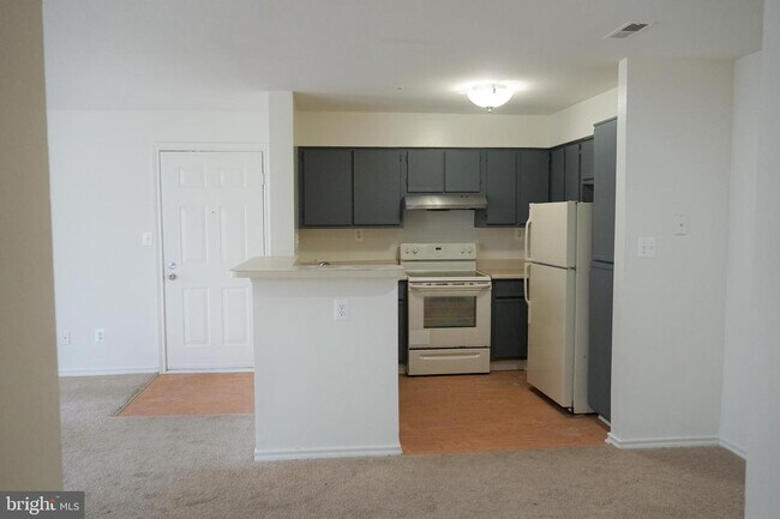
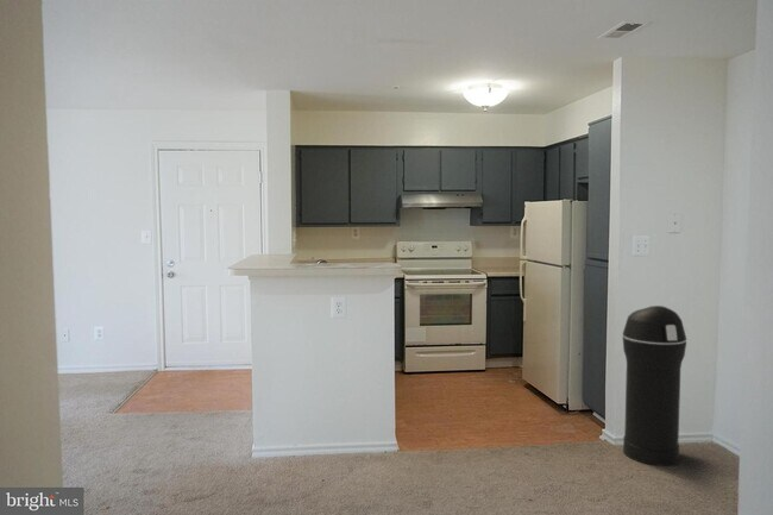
+ trash can [622,304,687,467]
